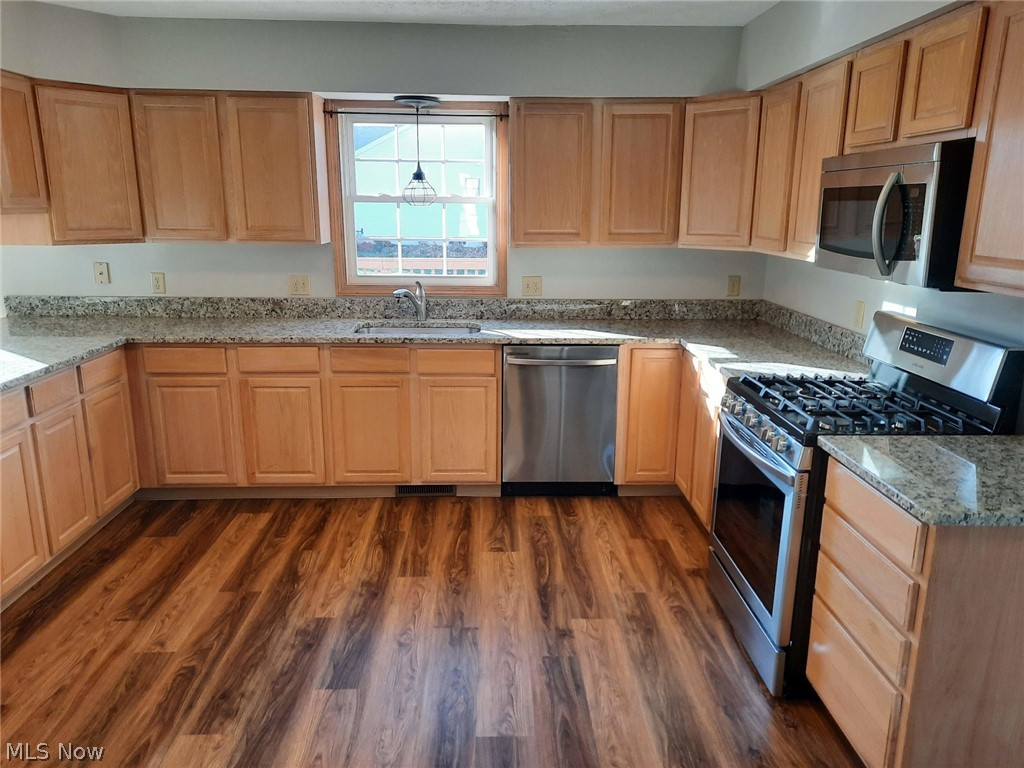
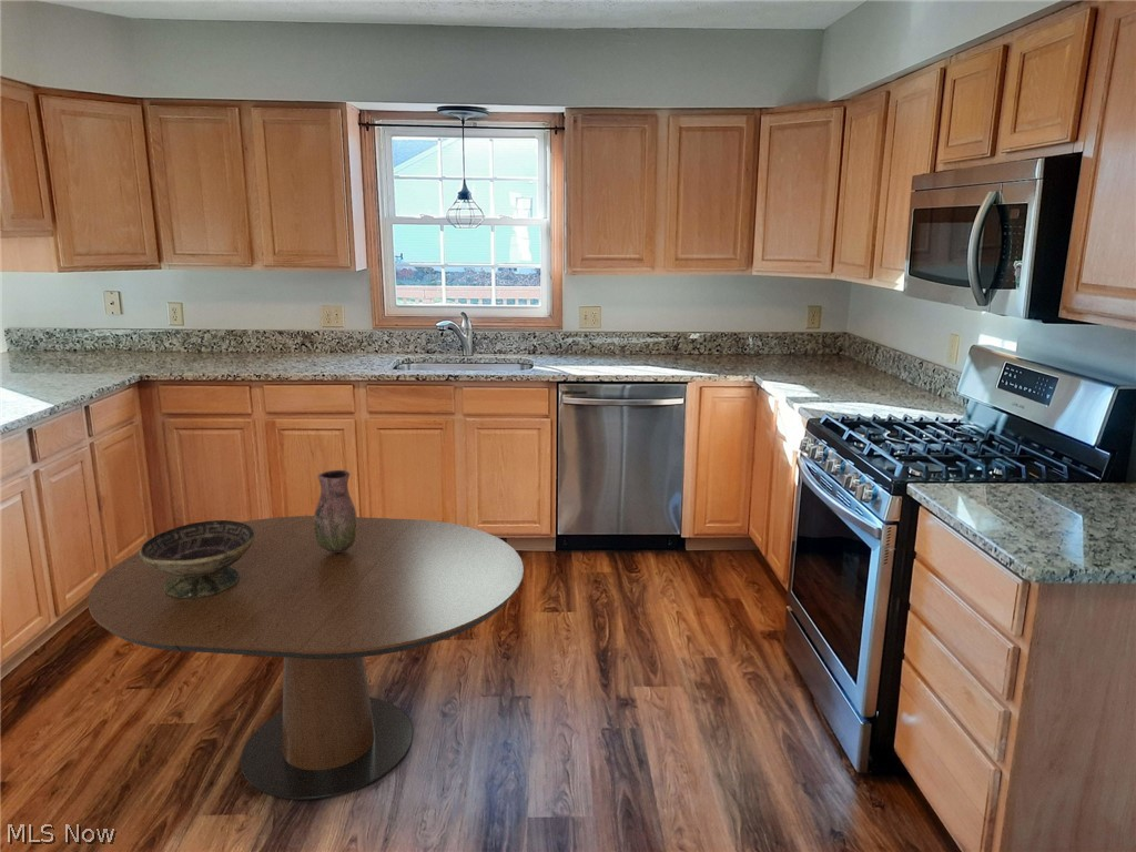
+ decorative bowl [139,519,254,598]
+ dining table [87,515,525,801]
+ vase [313,469,357,552]
